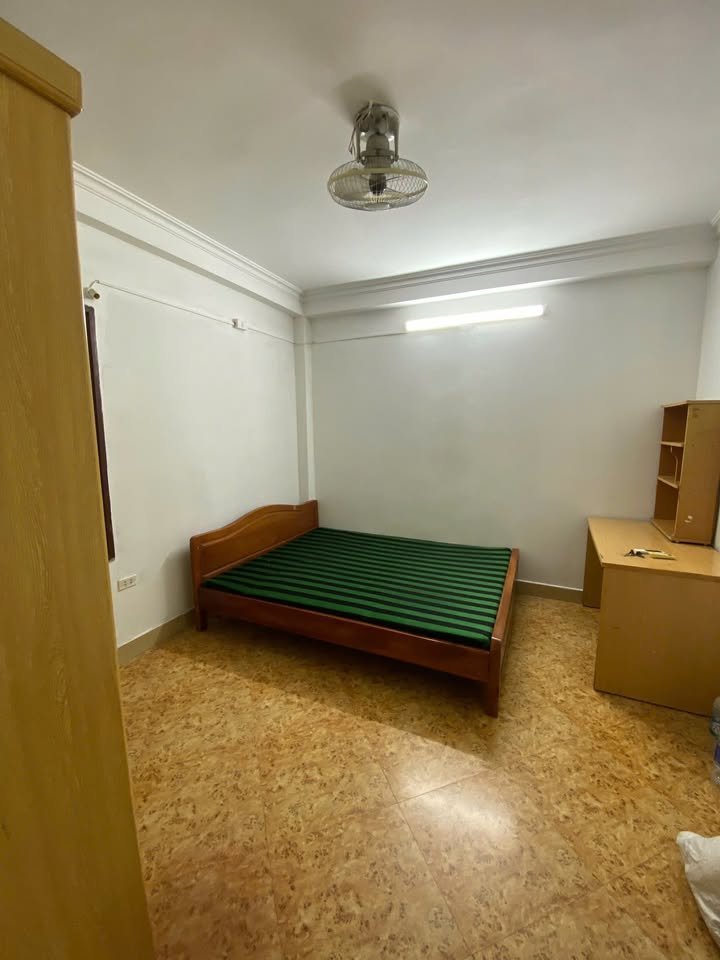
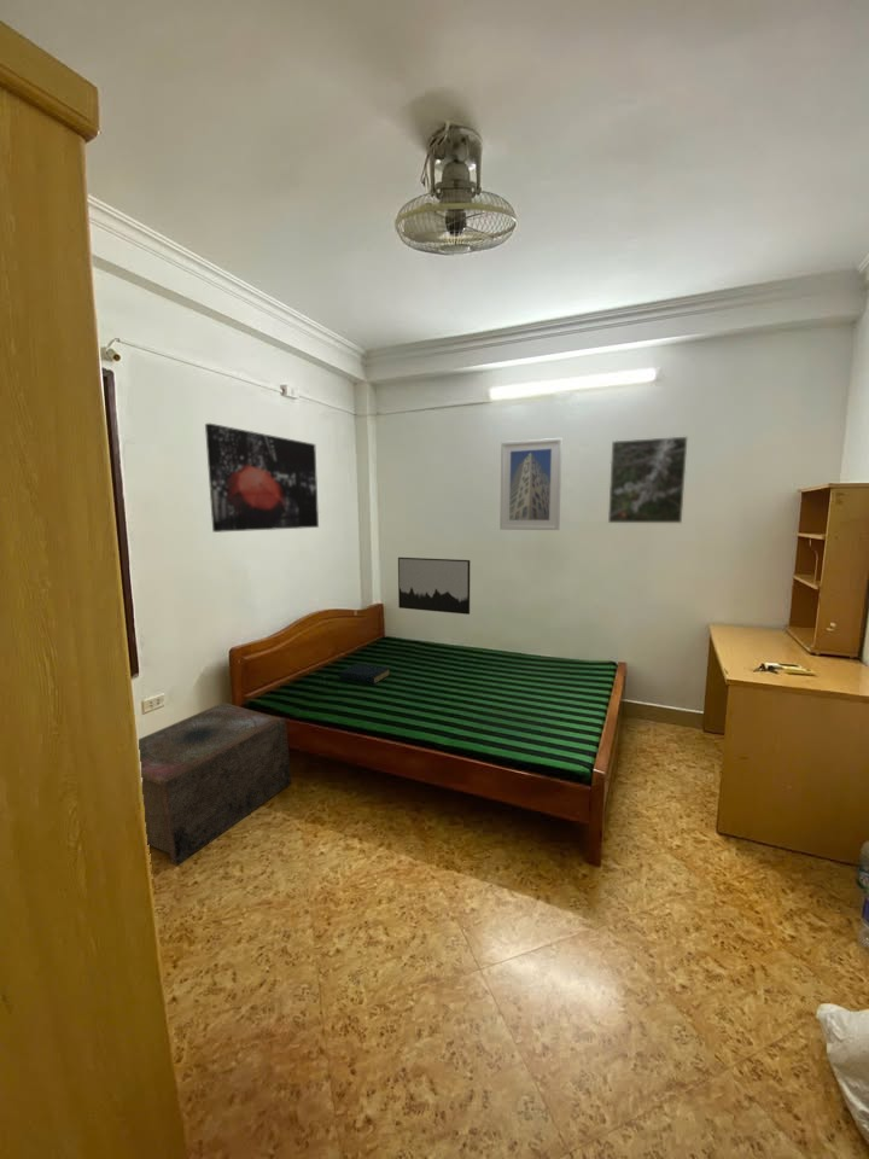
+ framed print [607,436,689,524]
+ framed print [498,437,564,531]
+ wall art [397,557,471,616]
+ nightstand [138,701,292,868]
+ hardback book [338,662,390,685]
+ wall art [204,423,320,534]
